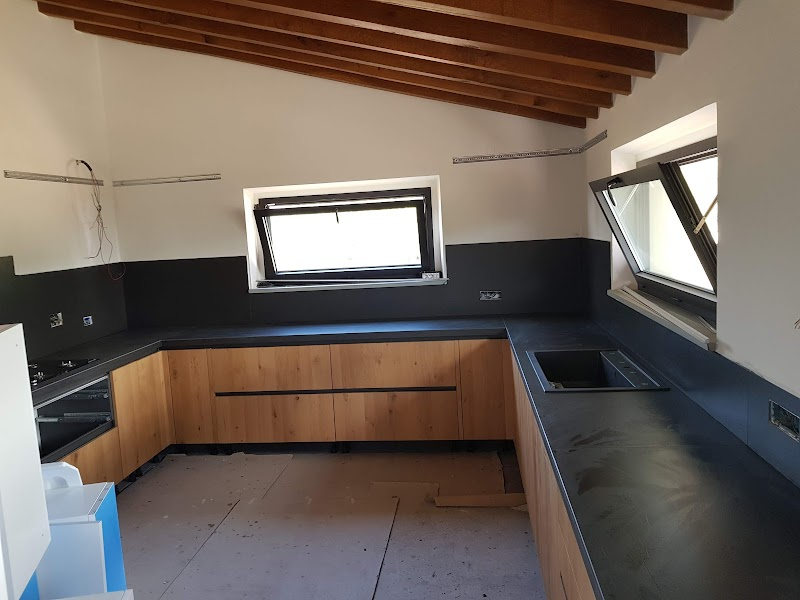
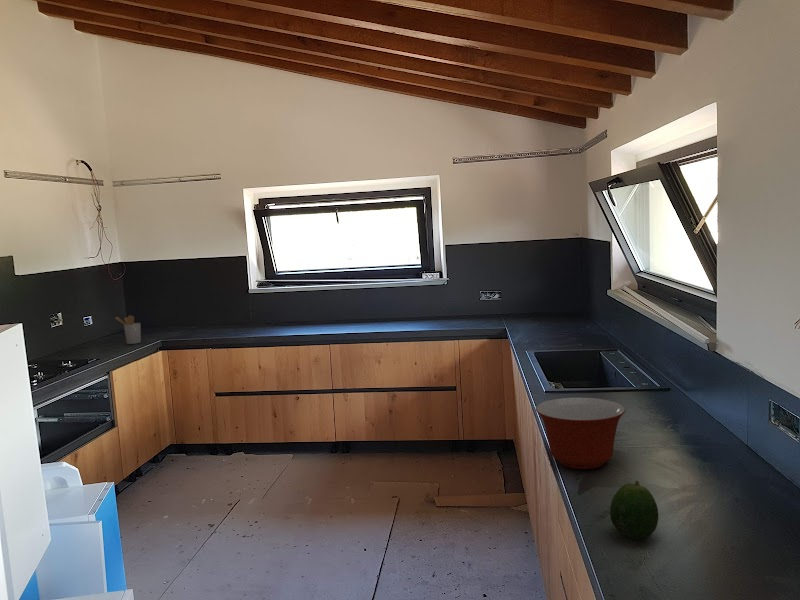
+ fruit [609,480,659,540]
+ mixing bowl [535,397,626,470]
+ utensil holder [114,315,142,345]
